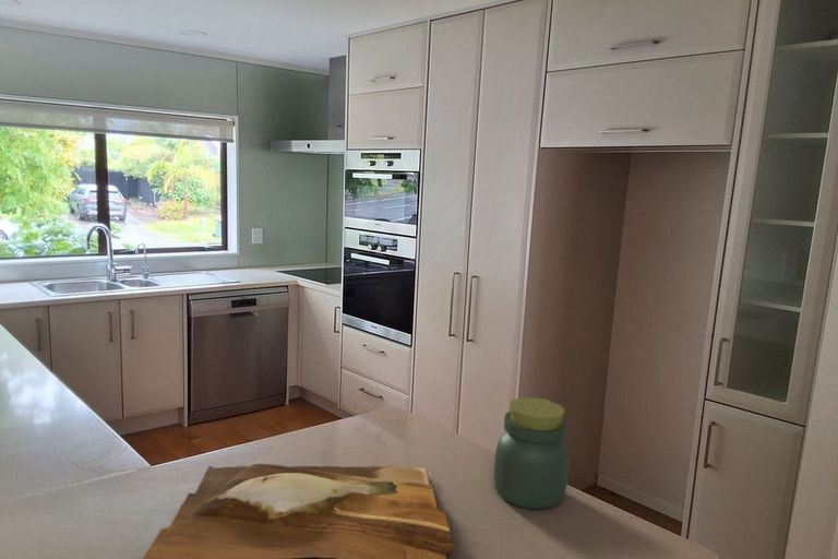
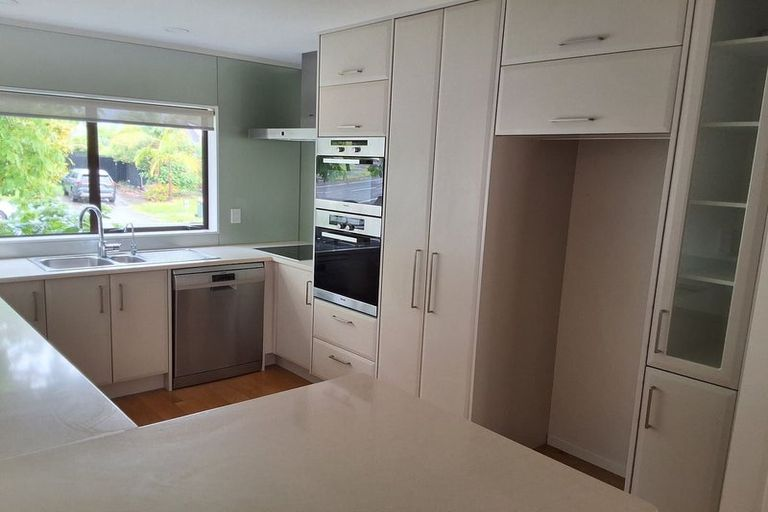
- jar [493,396,571,510]
- cutting board [142,463,454,559]
